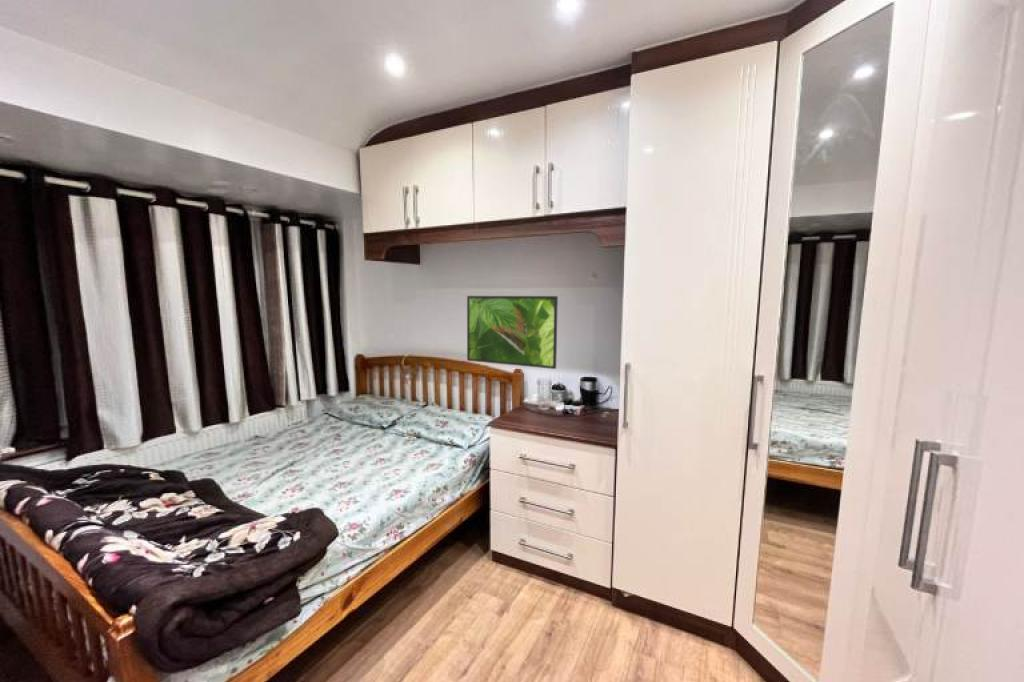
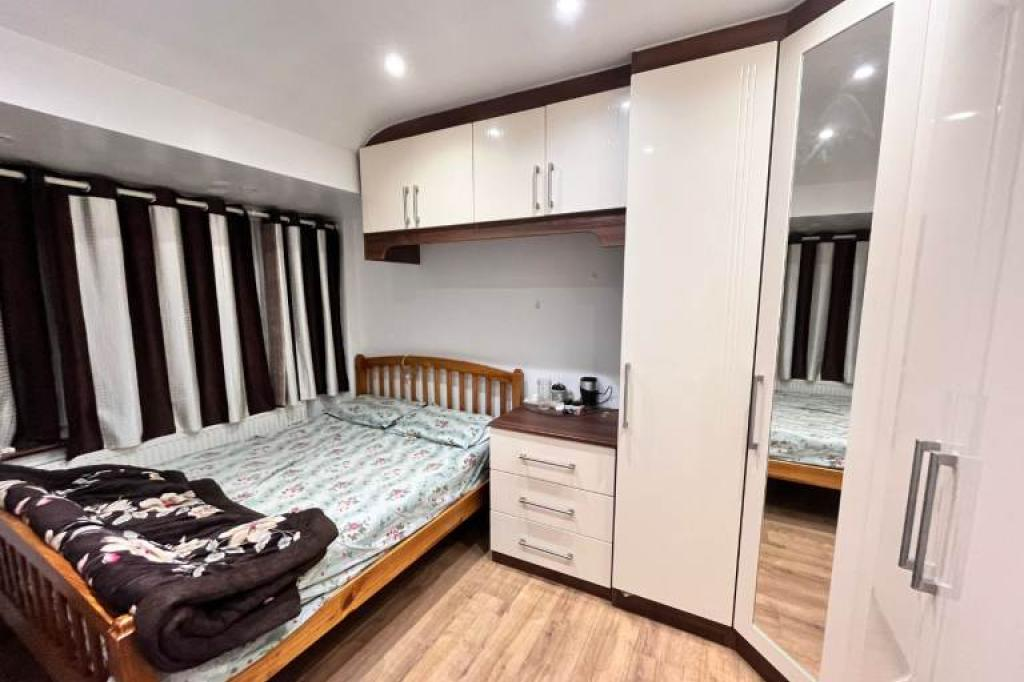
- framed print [466,295,559,370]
